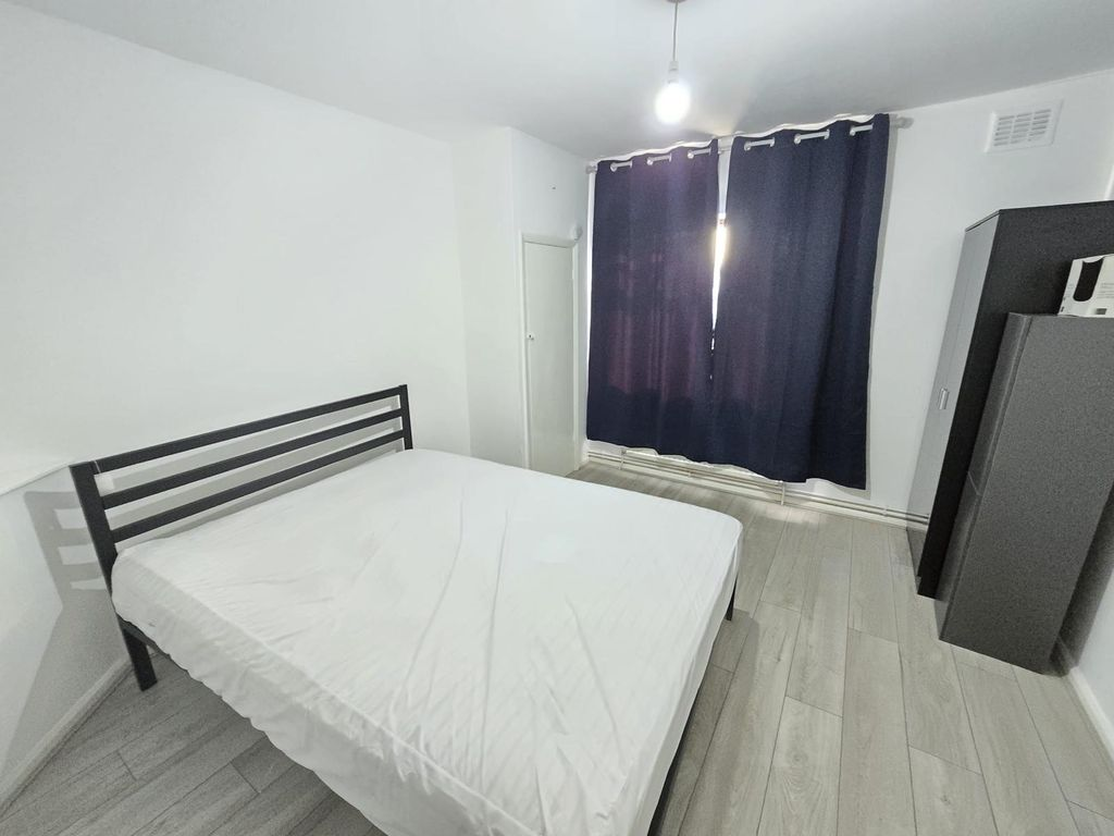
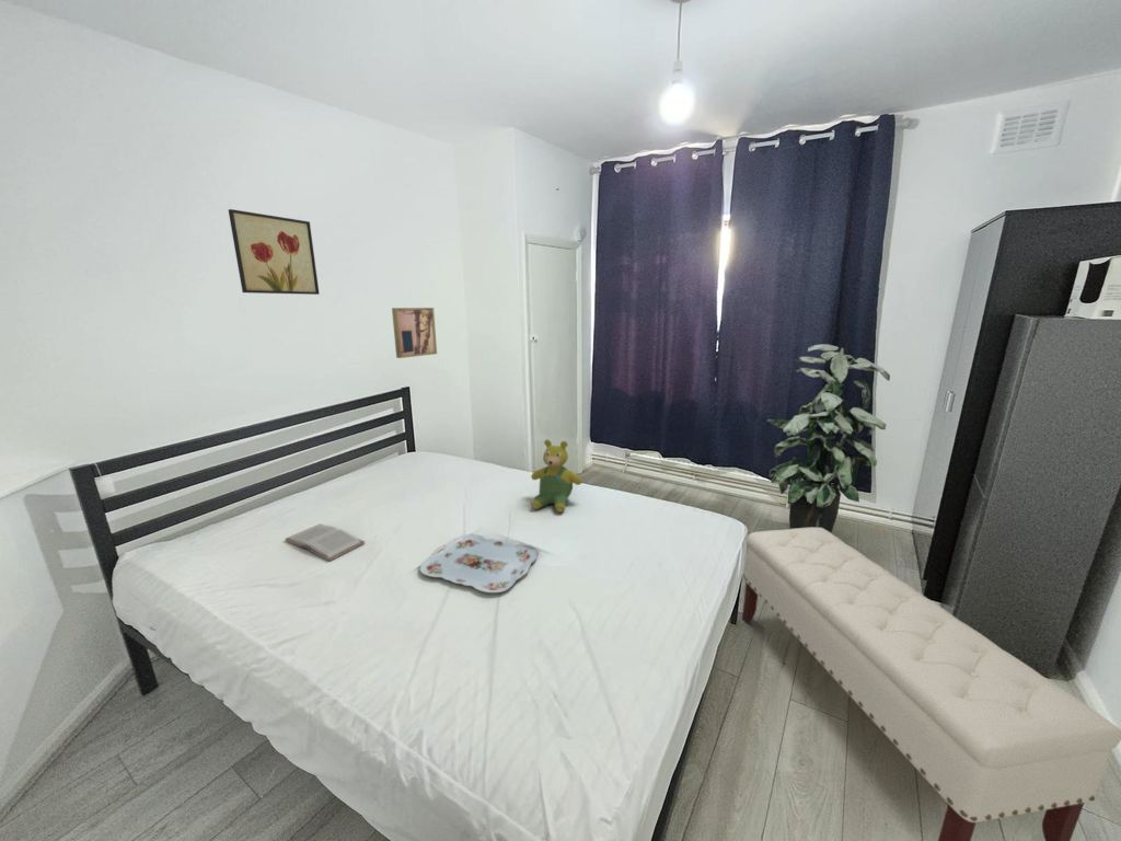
+ serving tray [418,533,539,594]
+ teddy bear [530,438,582,514]
+ indoor plant [766,343,891,533]
+ book [285,522,366,562]
+ wall art [391,307,438,359]
+ wall art [228,208,320,296]
+ bench [741,528,1121,841]
